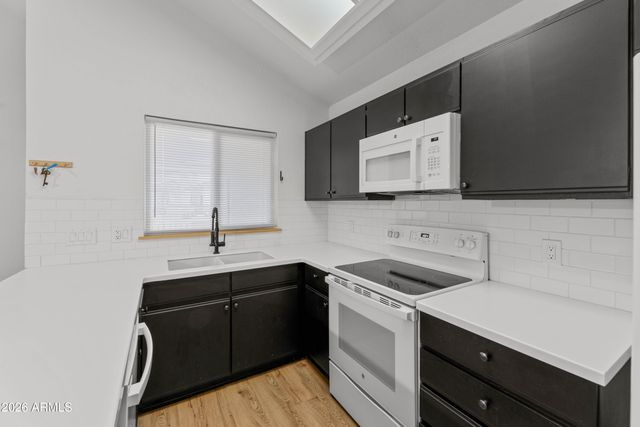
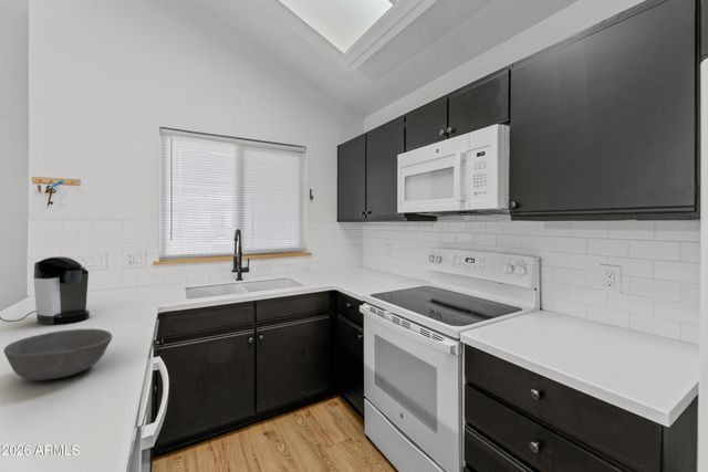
+ coffee maker [0,255,91,326]
+ bowl [2,328,114,381]
